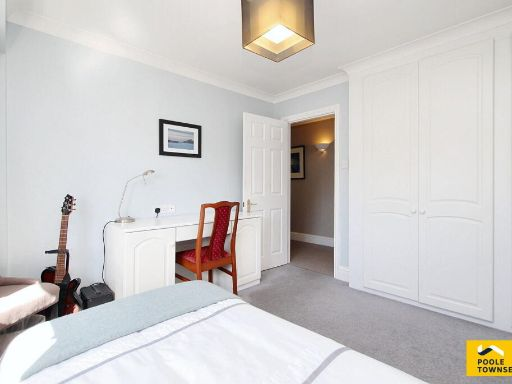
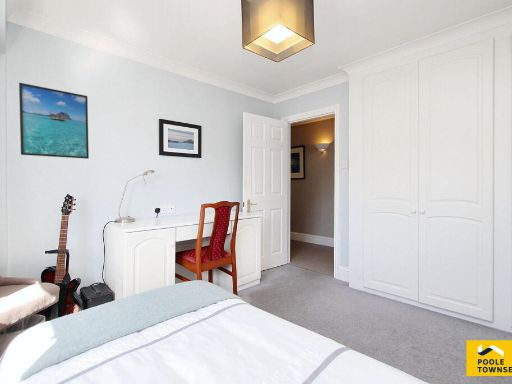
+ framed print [18,82,90,160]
